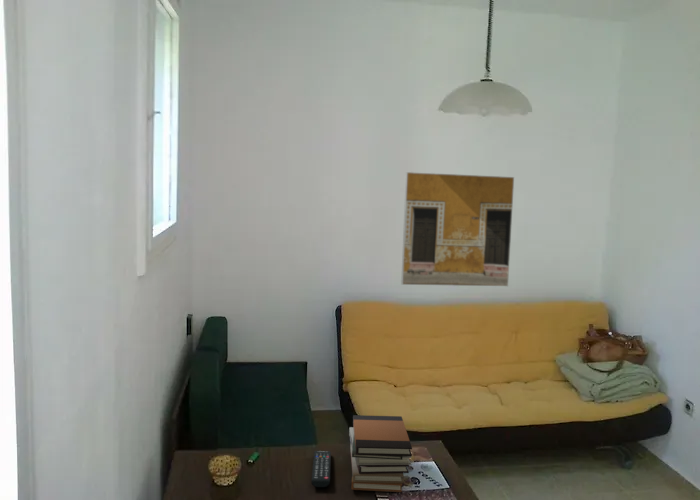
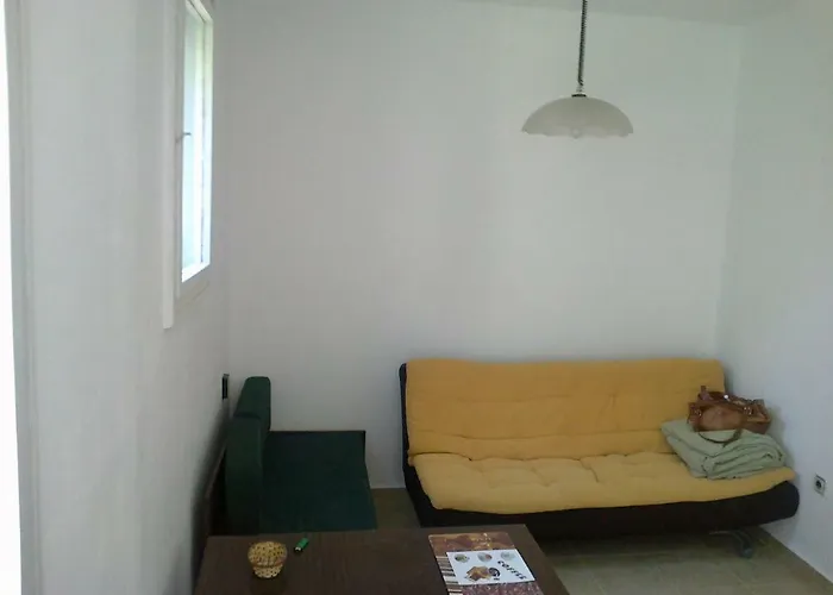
- remote control [310,450,332,488]
- book stack [348,414,413,493]
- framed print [400,171,515,287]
